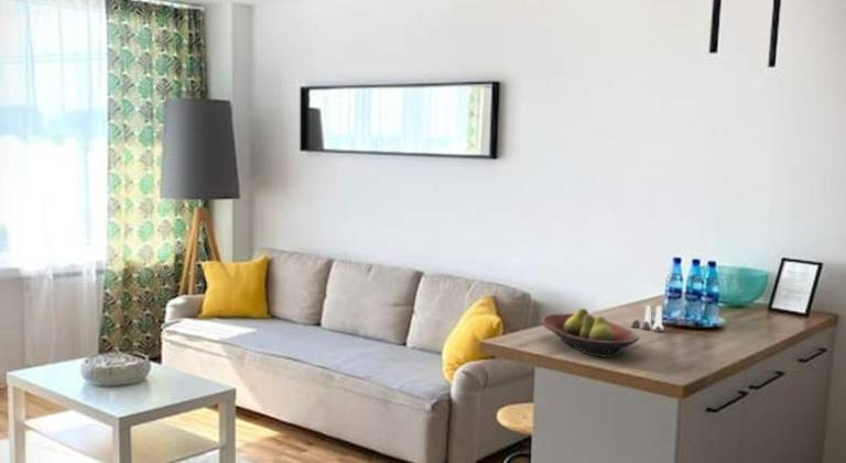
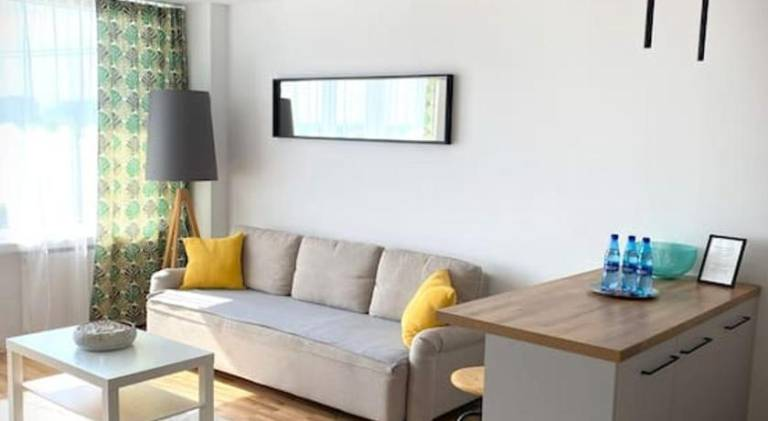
- fruit bowl [541,307,641,359]
- salt and pepper shaker set [630,304,664,333]
